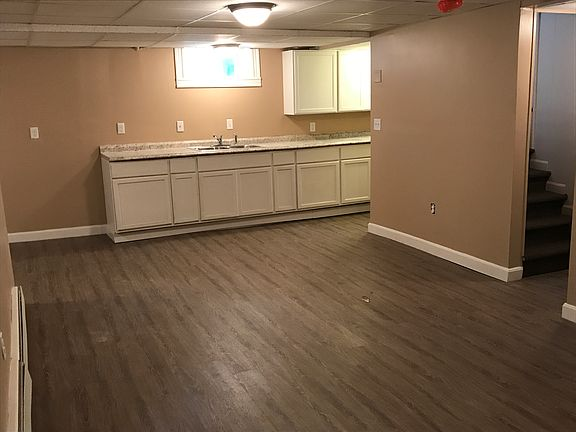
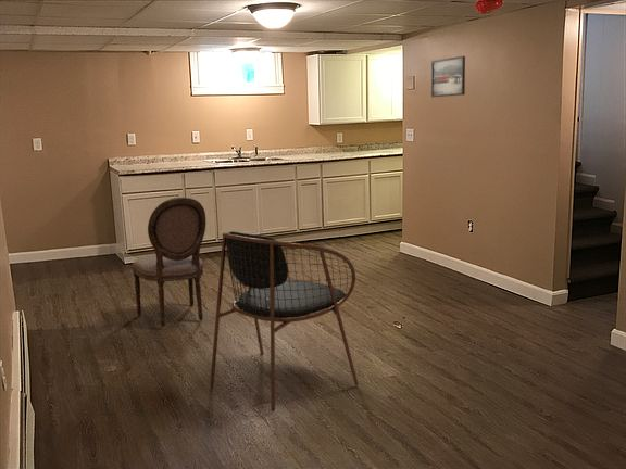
+ dining chair [132,197,208,328]
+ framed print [430,55,466,98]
+ dining chair [209,230,360,413]
